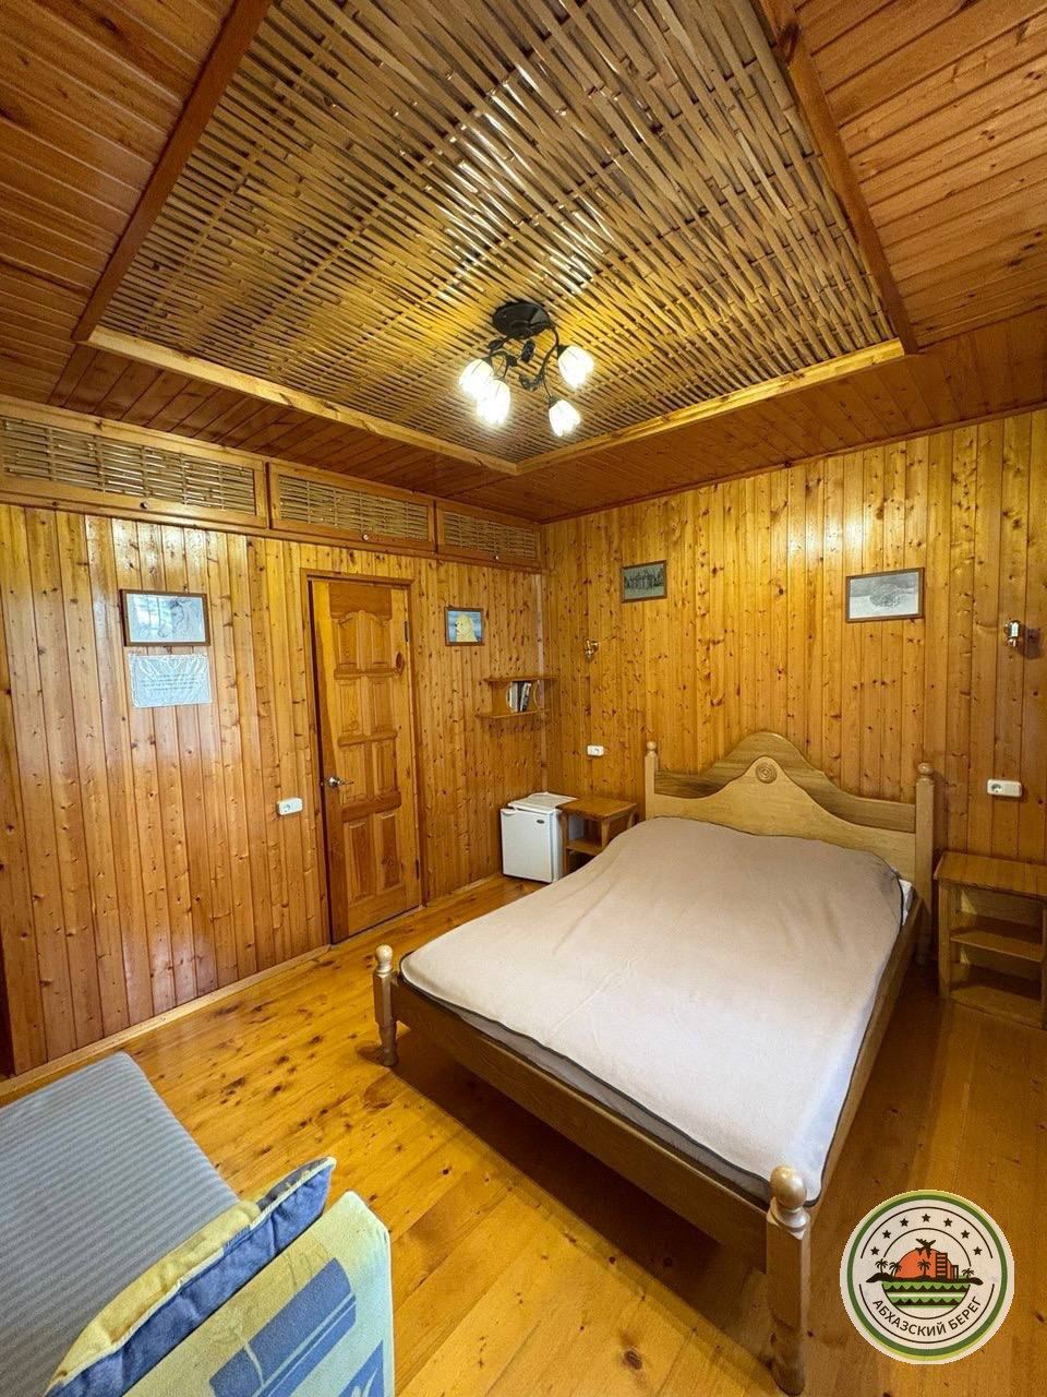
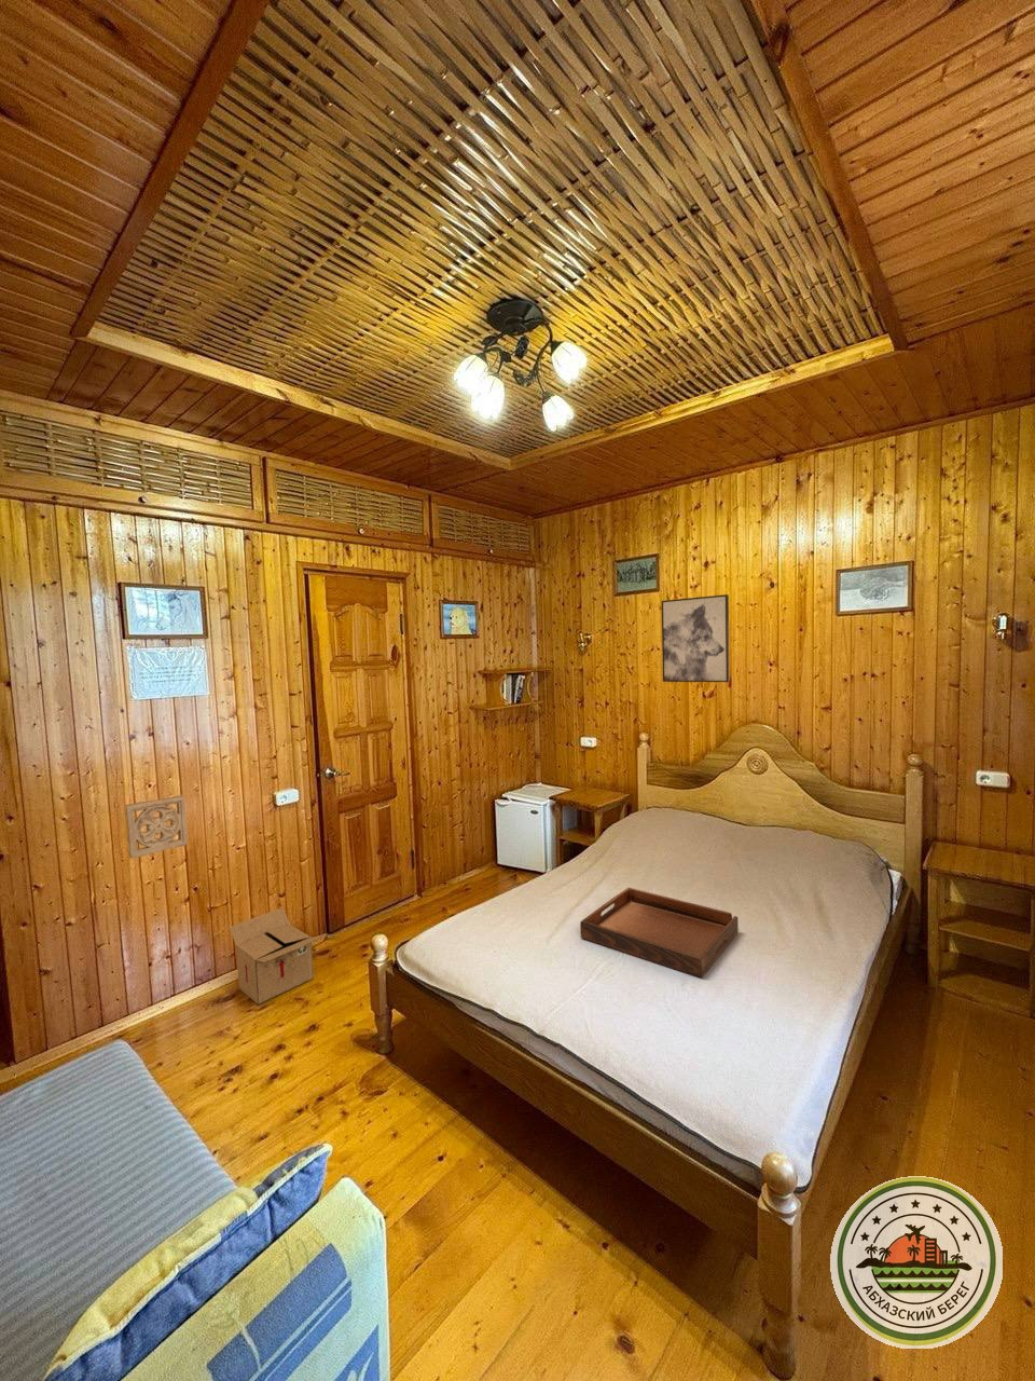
+ wall art [661,594,731,683]
+ serving tray [579,887,739,979]
+ cardboard box [228,906,321,1006]
+ wall ornament [124,794,189,860]
